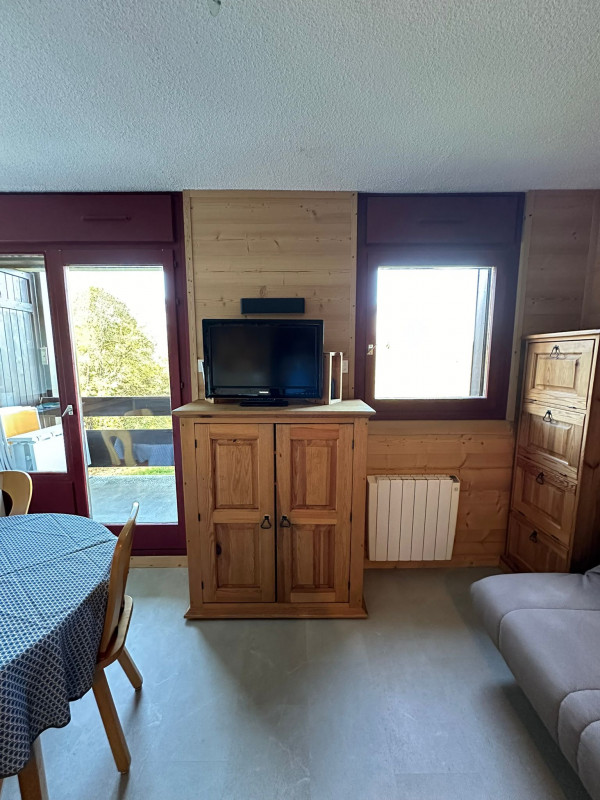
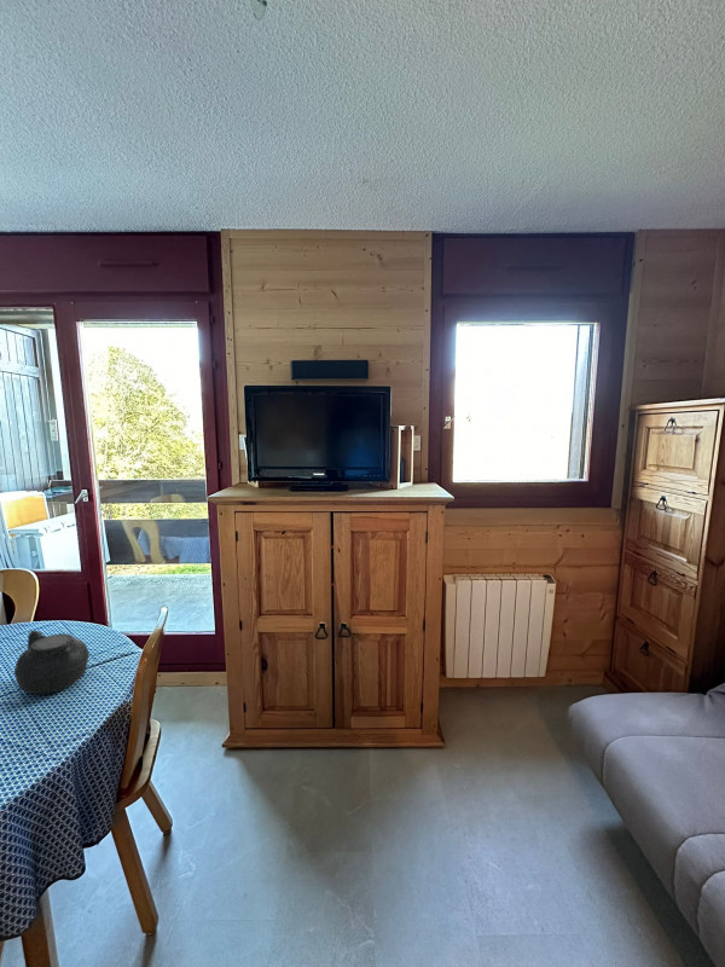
+ teapot [5,630,91,696]
